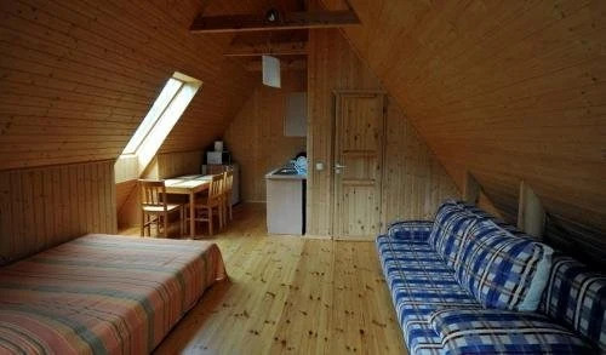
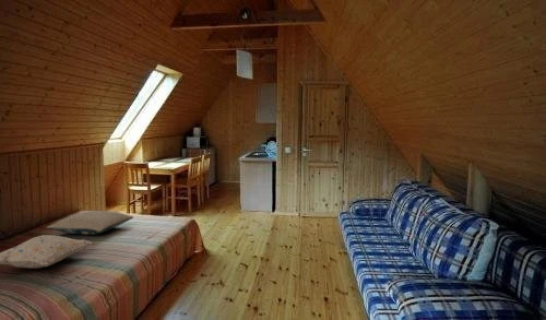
+ decorative pillow [0,234,93,270]
+ pillow [46,210,134,236]
